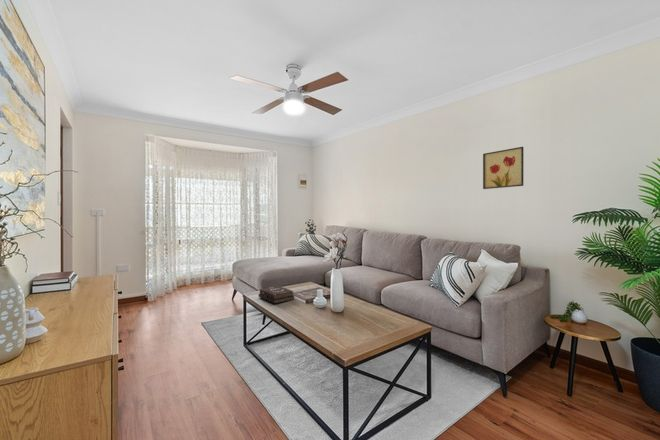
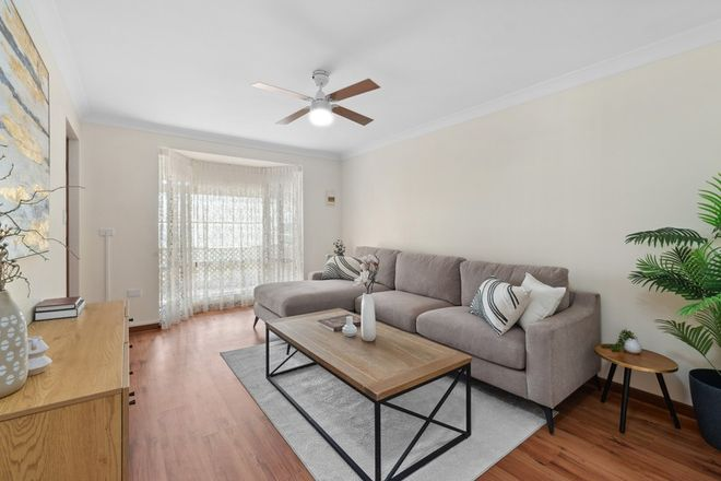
- hardback book [257,285,295,305]
- wall art [482,146,524,190]
